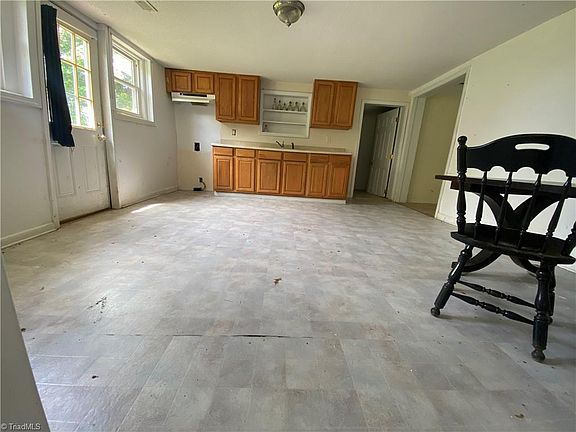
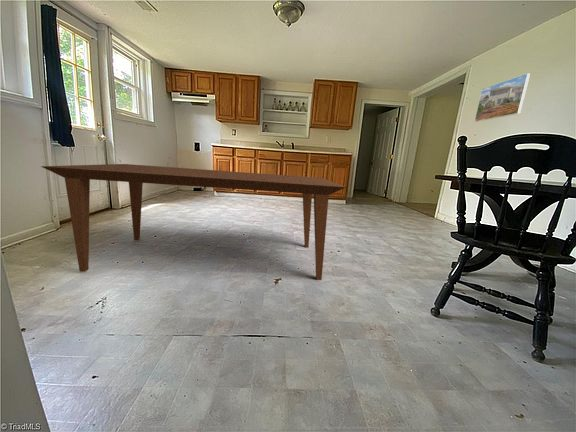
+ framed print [474,72,531,123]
+ dining table [40,163,347,281]
